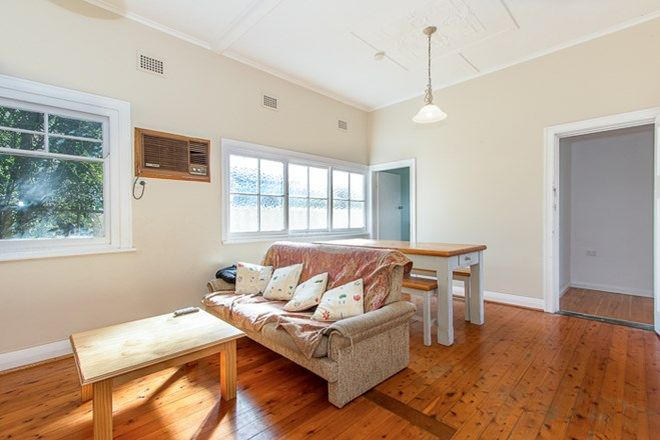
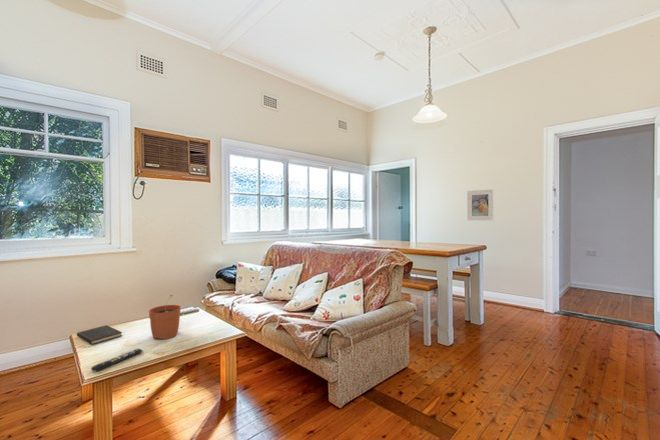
+ remote control [90,348,144,373]
+ plant pot [148,294,182,340]
+ hardcover book [76,324,123,345]
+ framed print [466,188,495,221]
